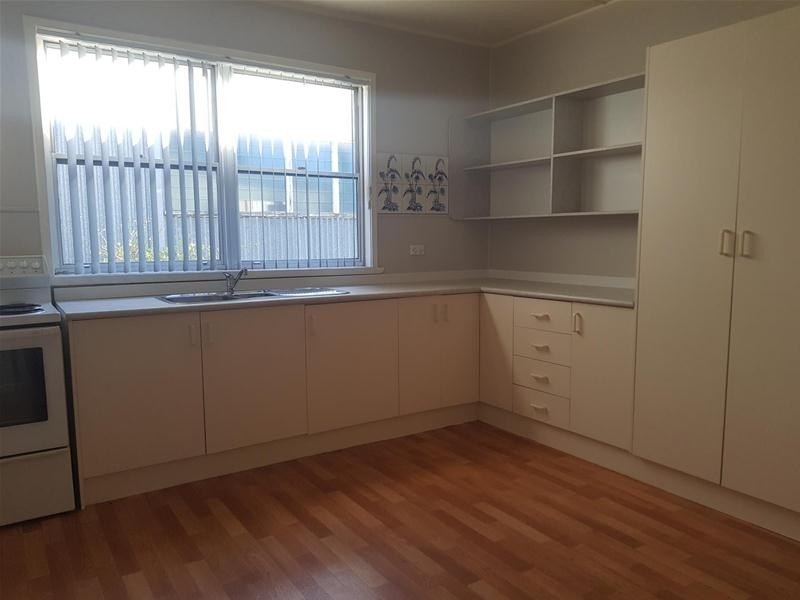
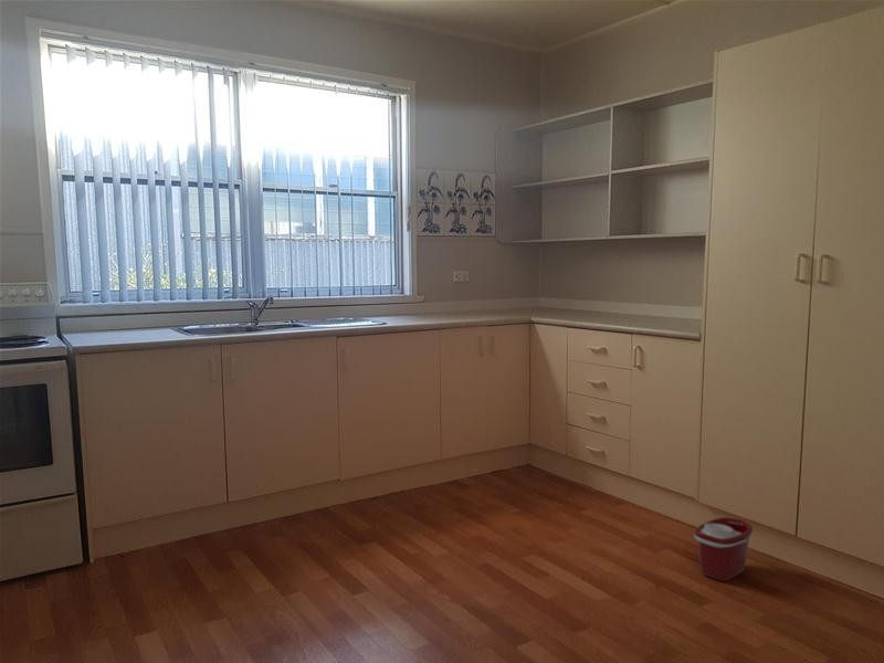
+ bucket [693,516,754,583]
